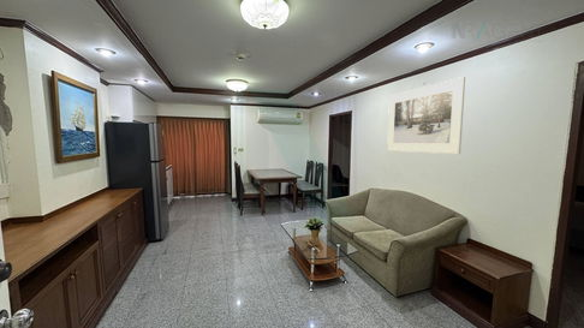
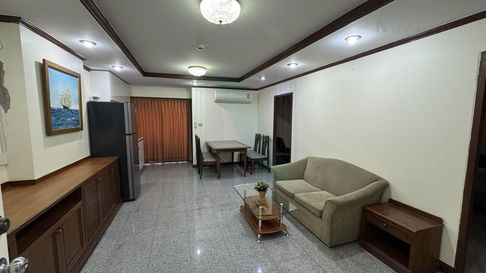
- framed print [386,76,466,155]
